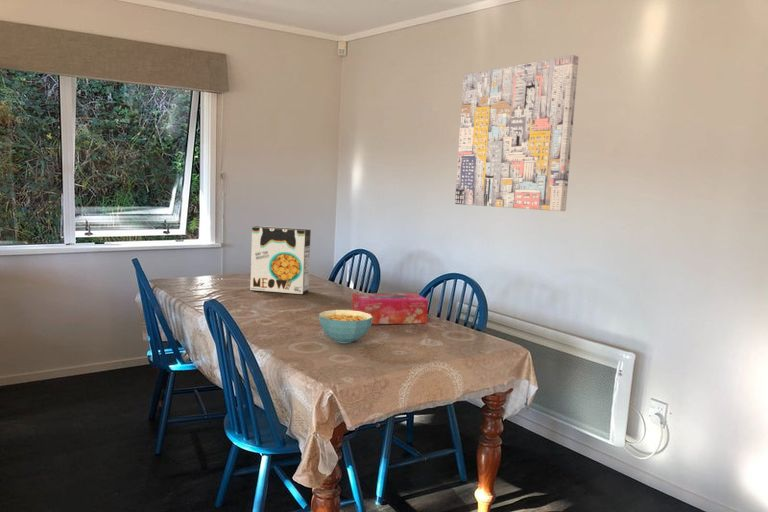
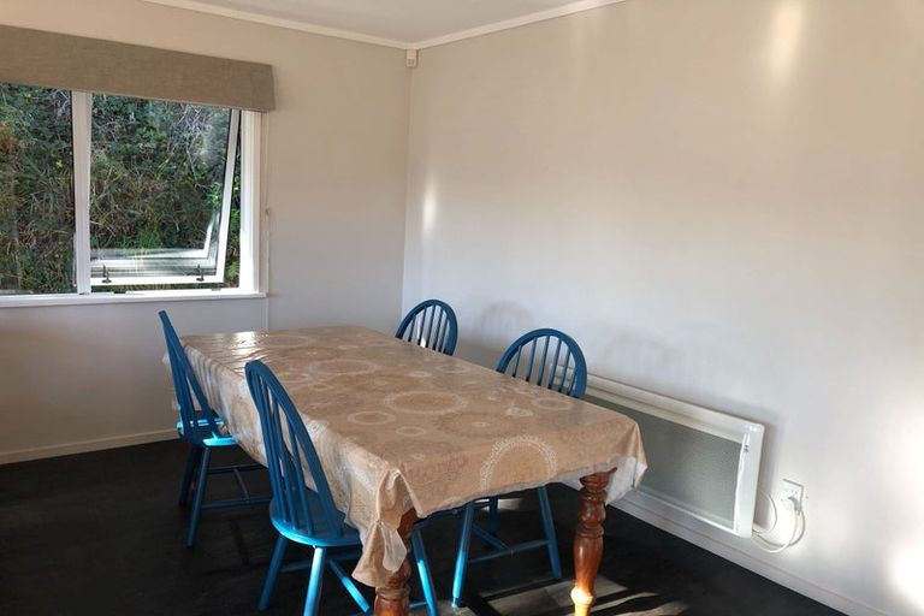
- cereal box [249,225,312,295]
- tissue box [350,292,429,325]
- wall art [454,54,580,212]
- cereal bowl [318,309,373,344]
